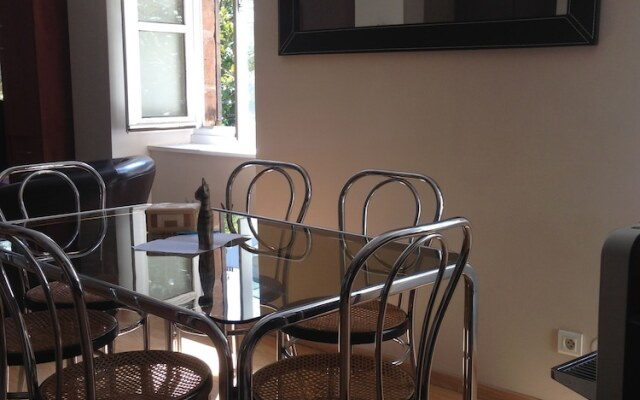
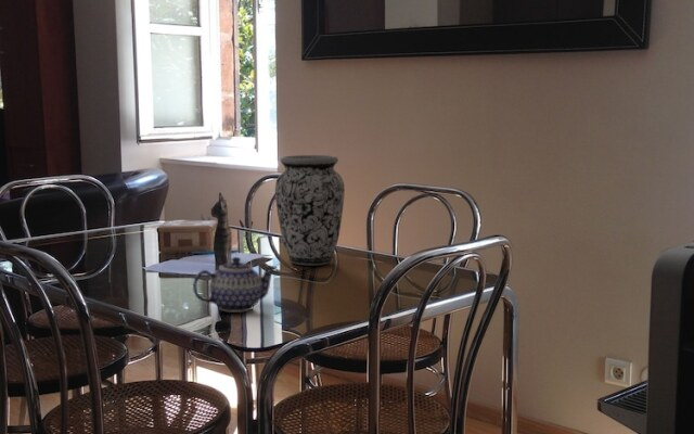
+ vase [274,154,346,267]
+ teapot [192,256,279,314]
